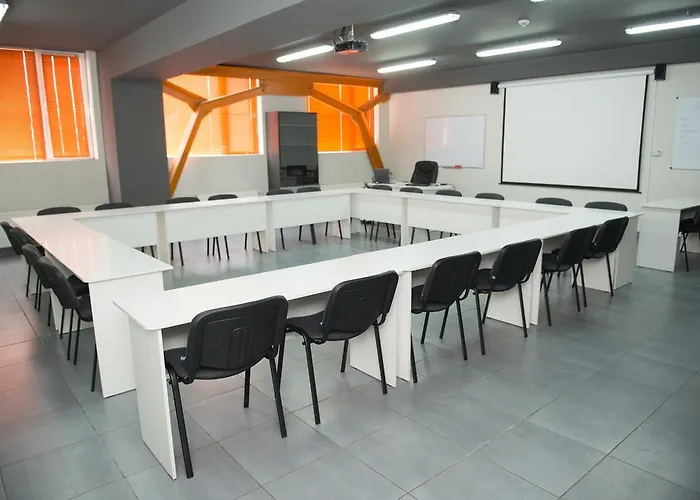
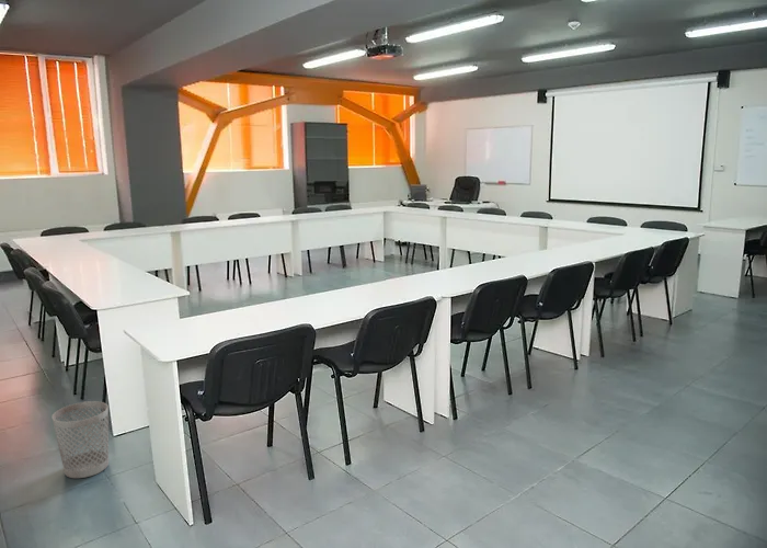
+ wastebasket [51,400,110,479]
